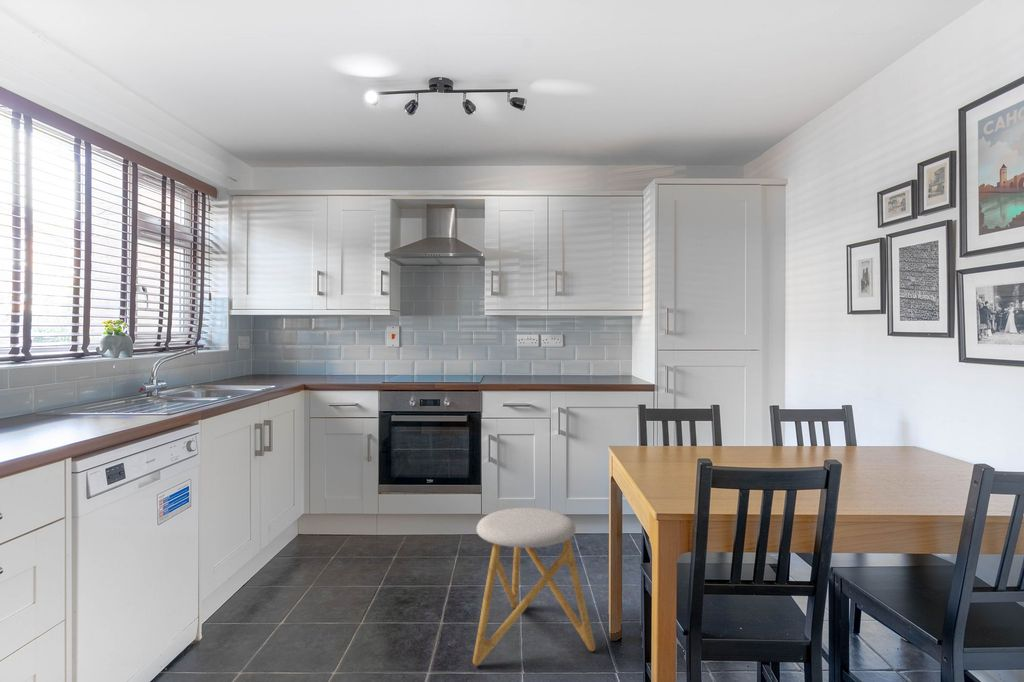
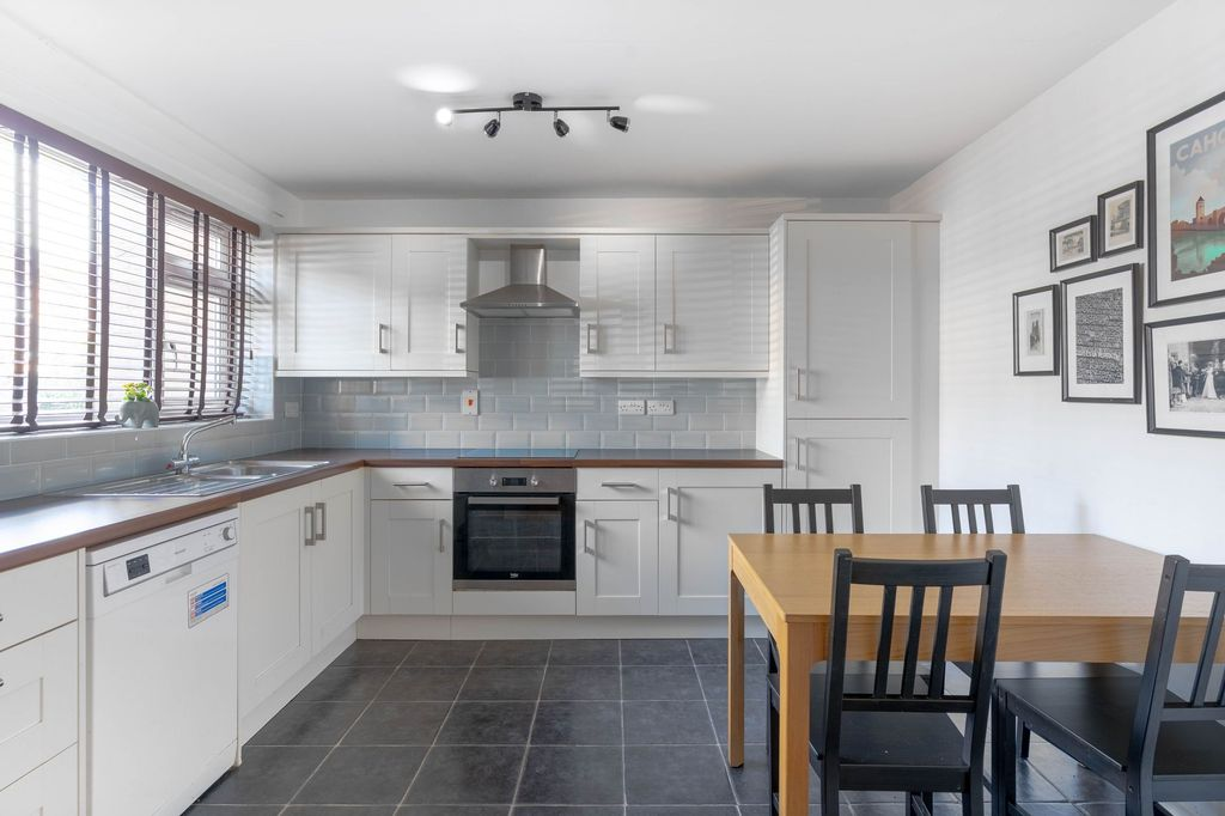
- stool [472,507,596,667]
